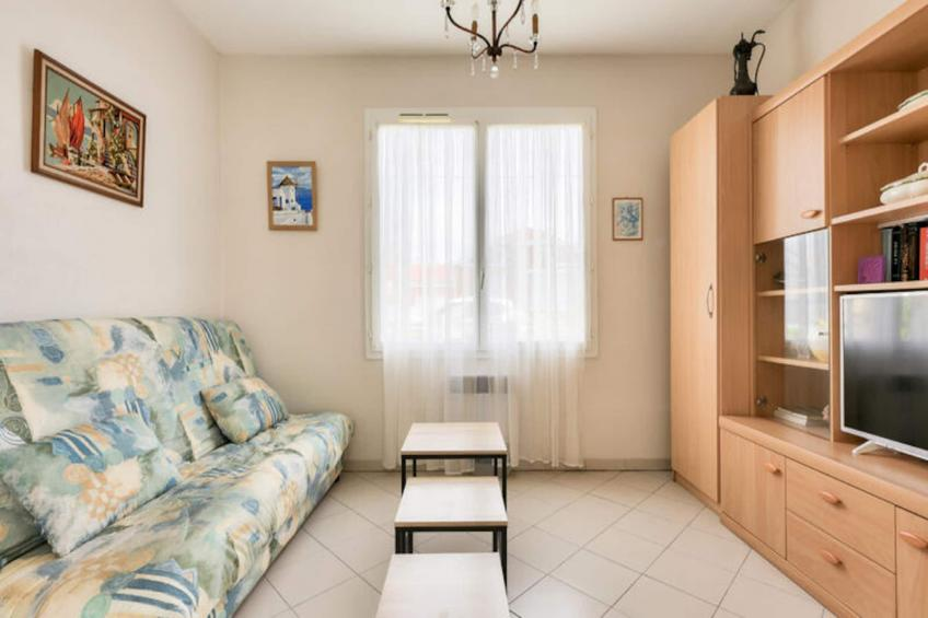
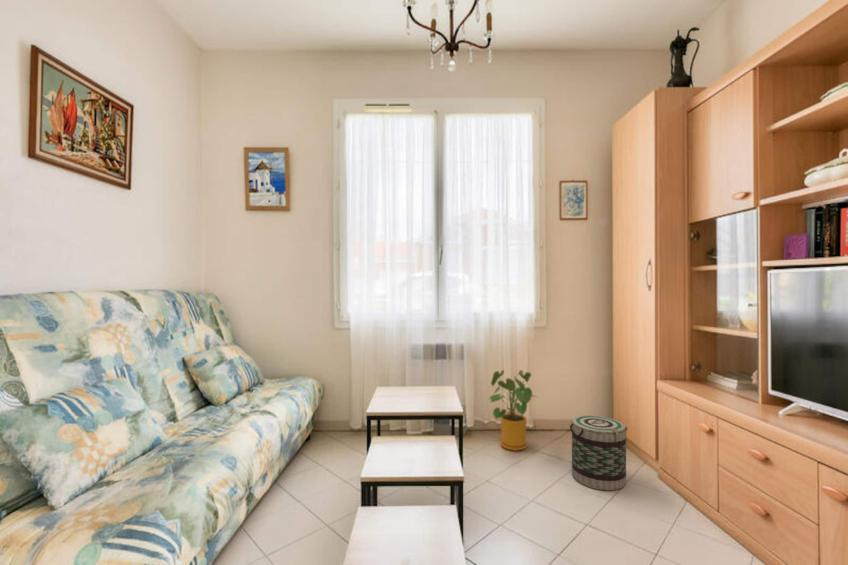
+ basket [569,414,628,491]
+ house plant [488,369,539,452]
